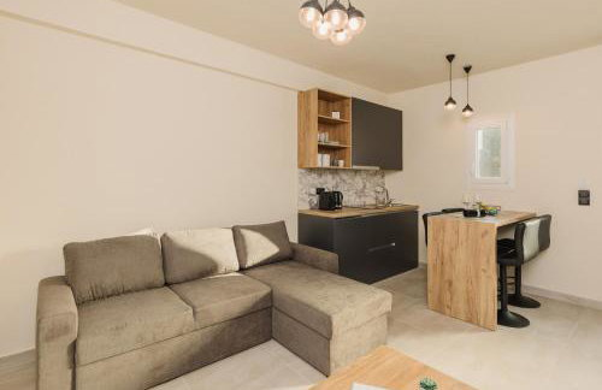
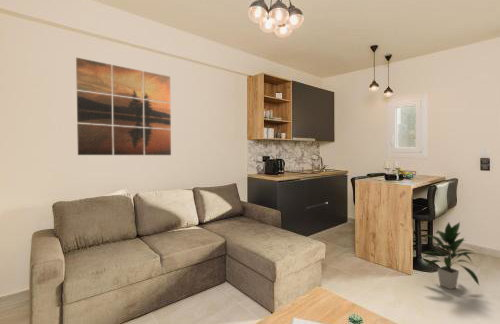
+ wall art [75,57,172,156]
+ indoor plant [419,221,480,290]
